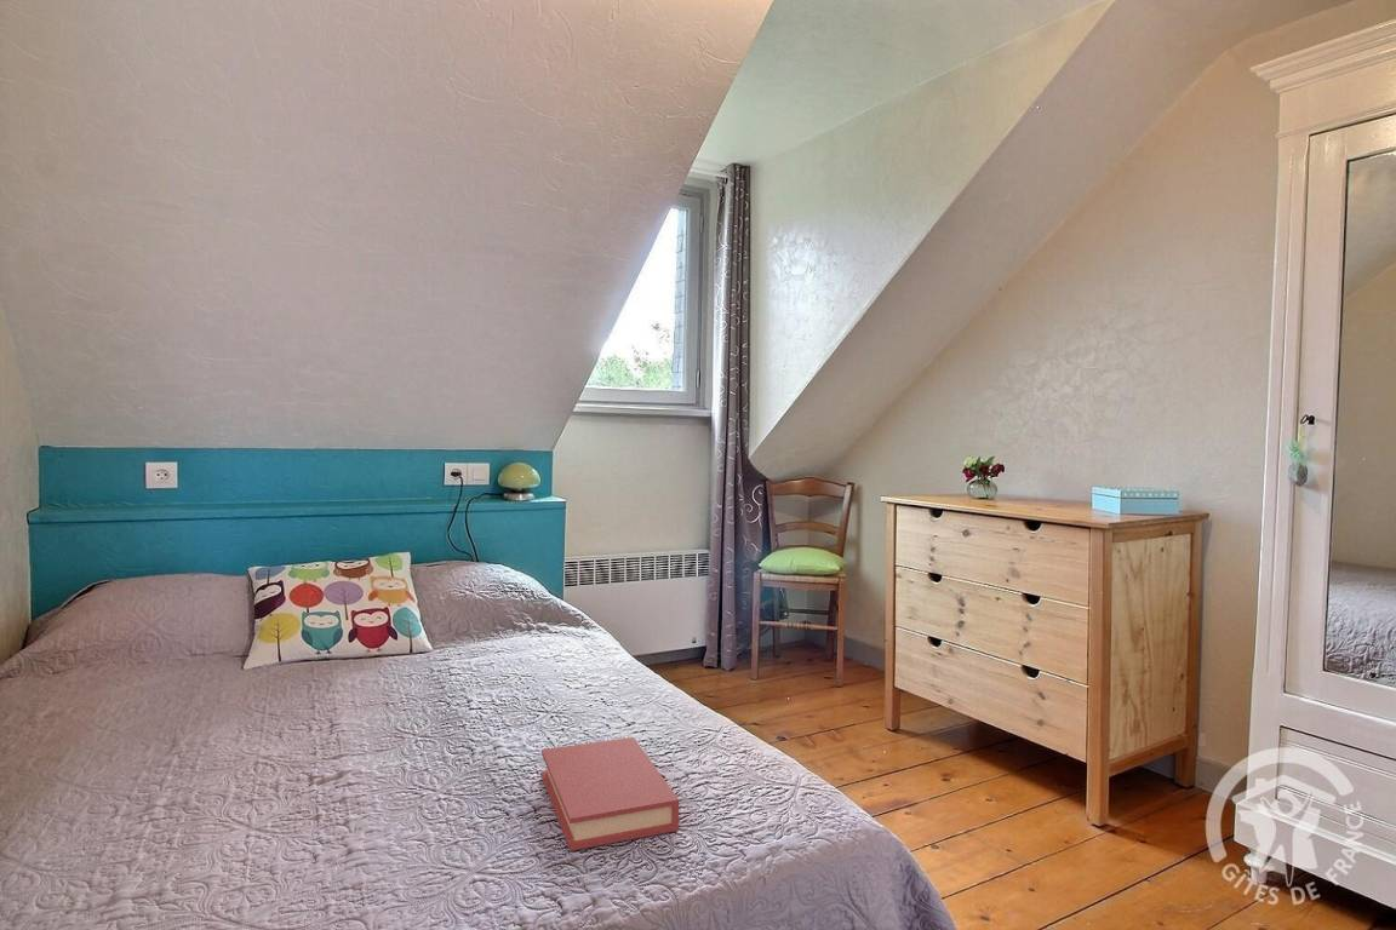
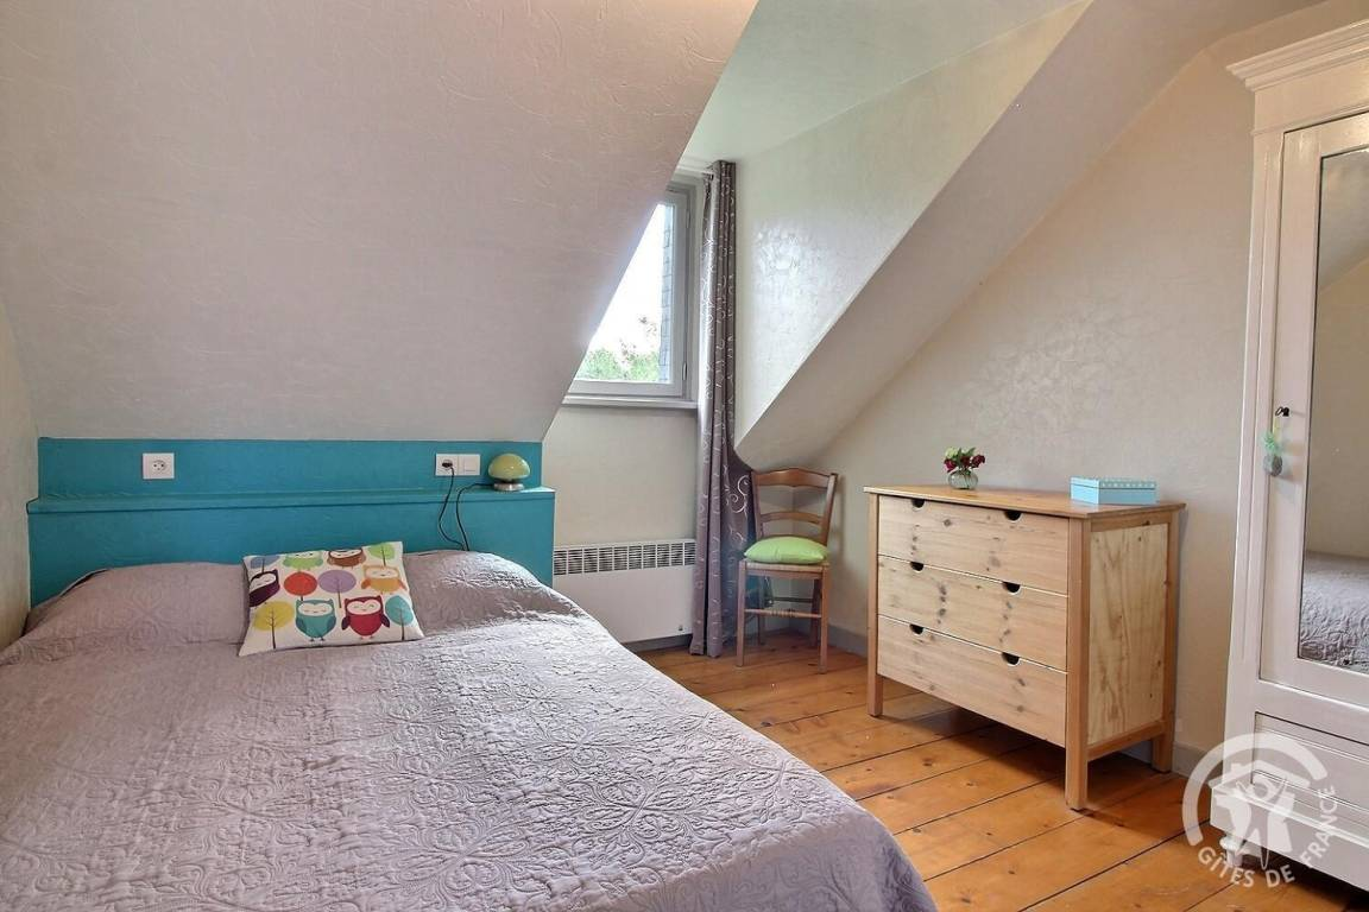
- book [540,736,680,852]
